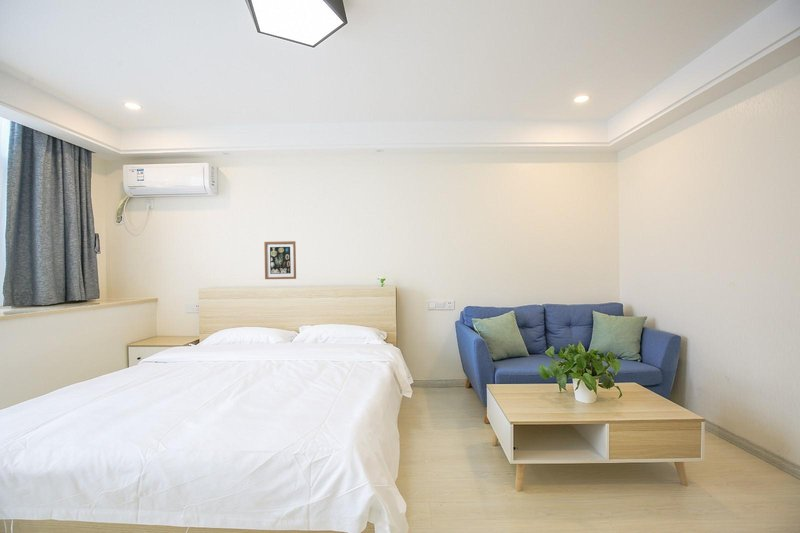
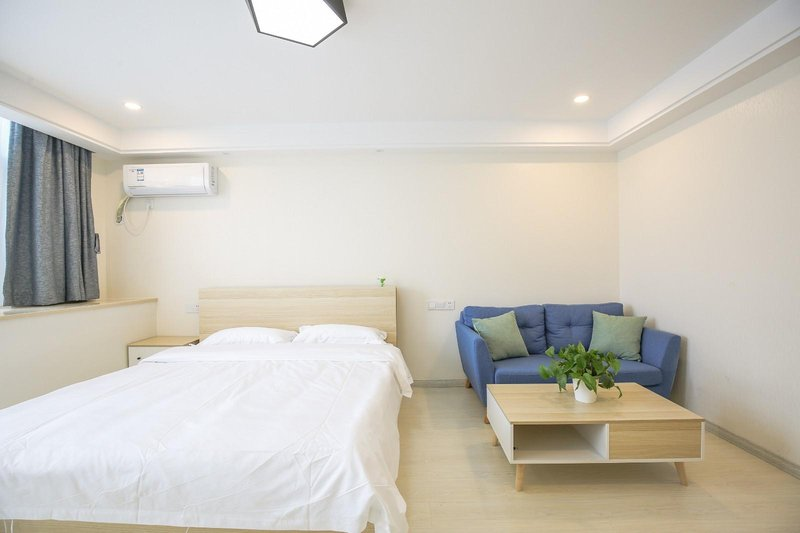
- wall art [263,240,297,280]
